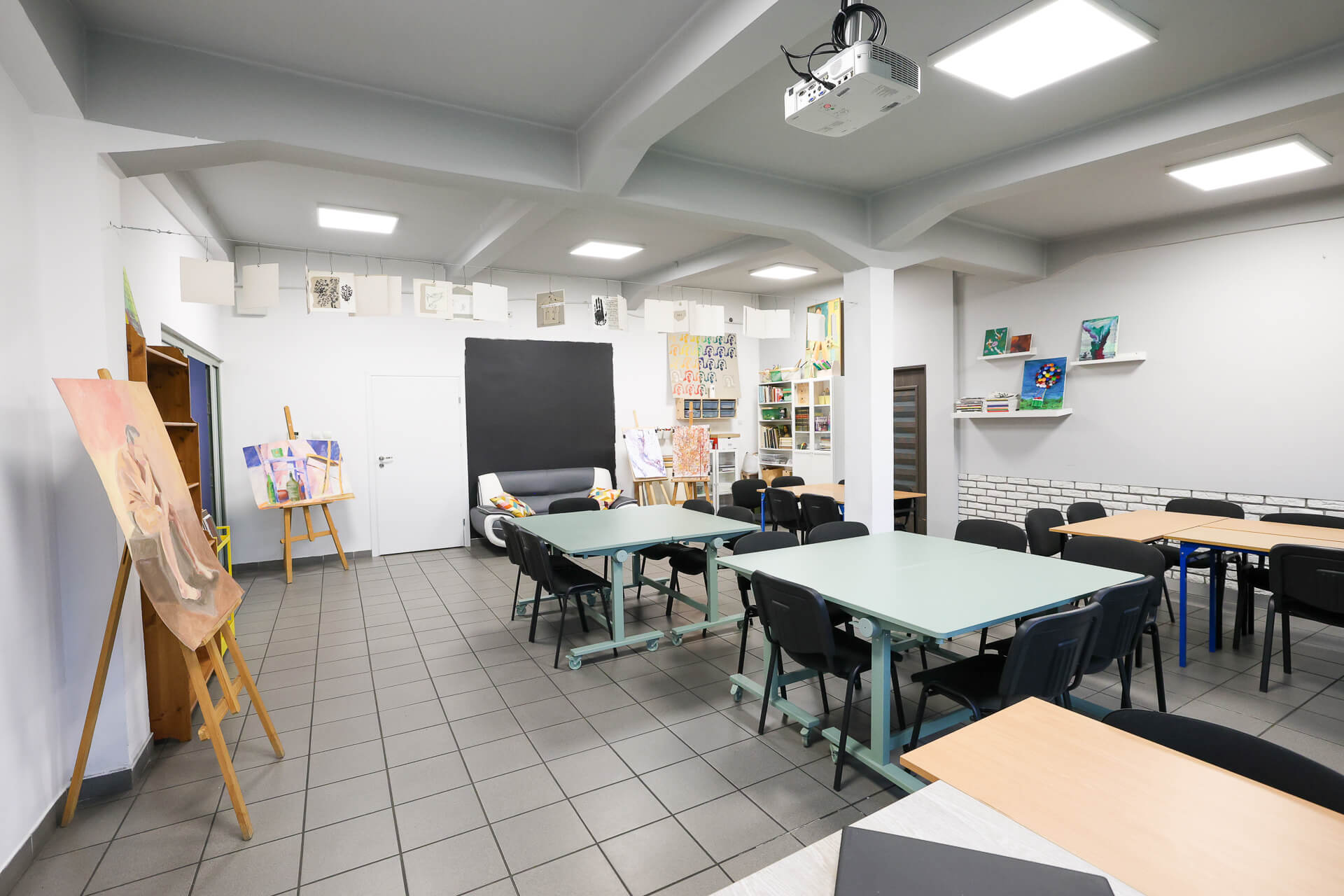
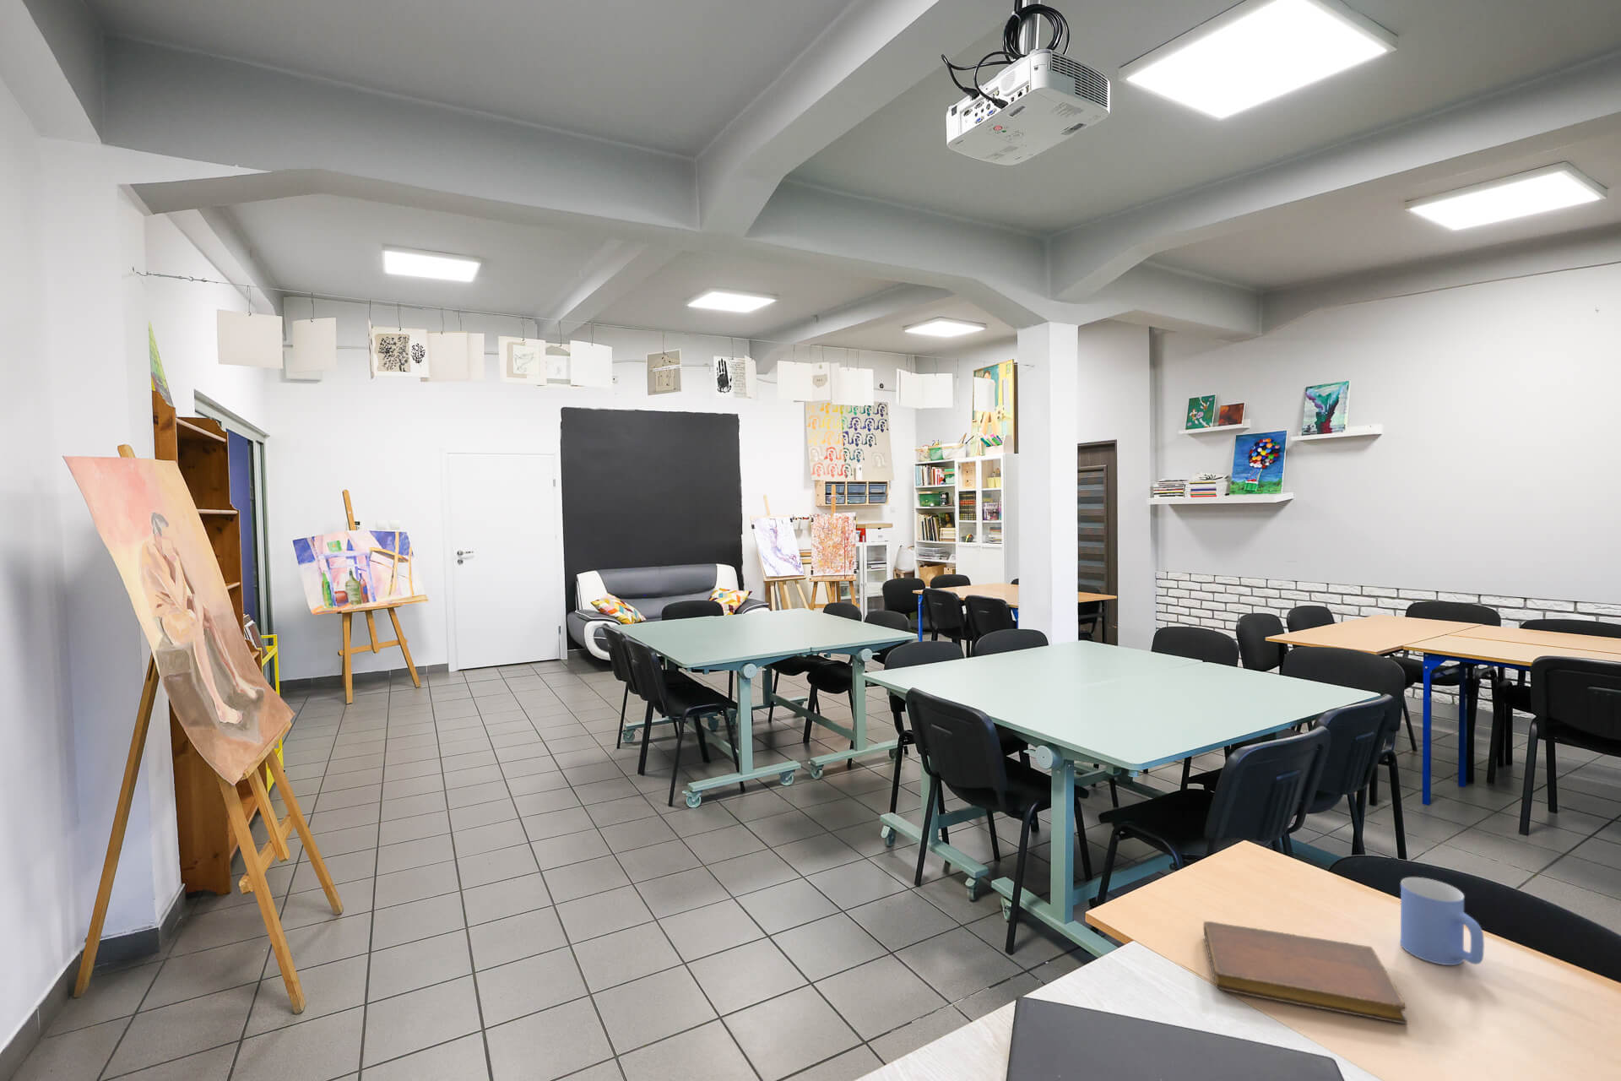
+ mug [1400,877,1485,966]
+ notebook [1202,921,1409,1024]
